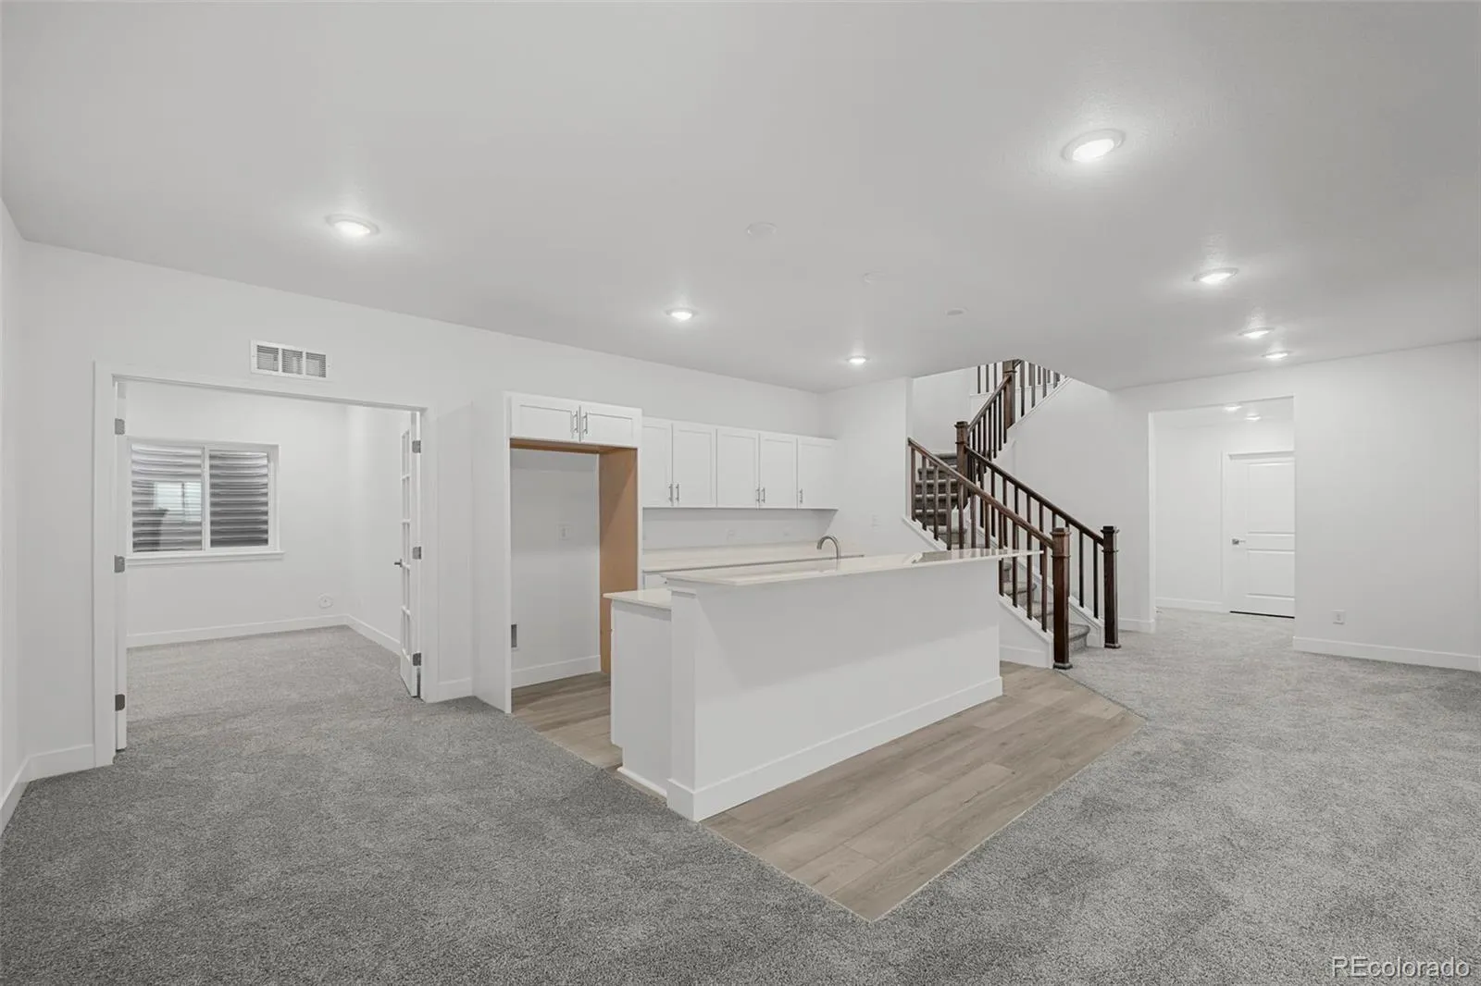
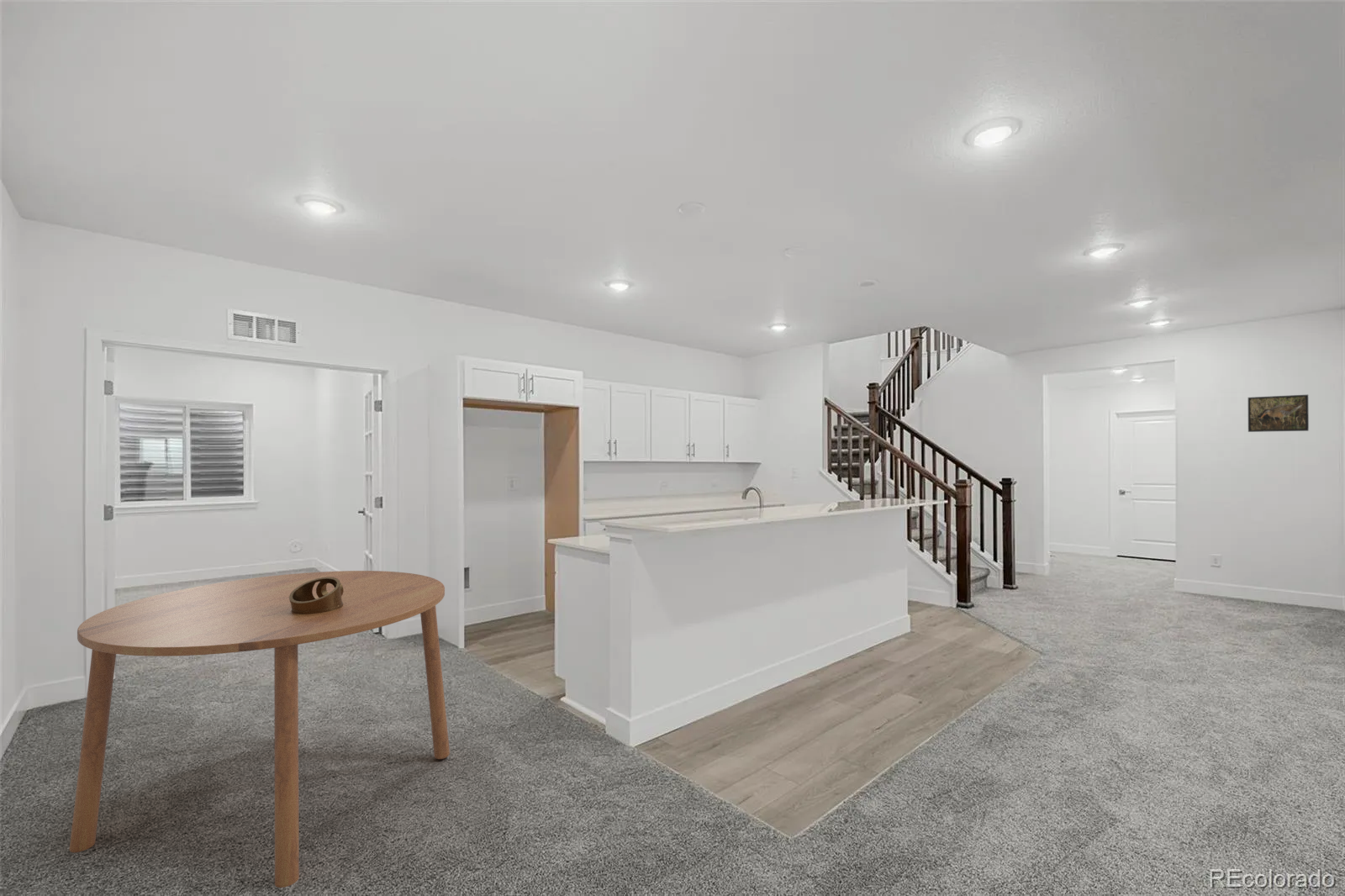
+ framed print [1247,394,1310,433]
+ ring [289,577,344,614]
+ dining table [69,570,451,888]
